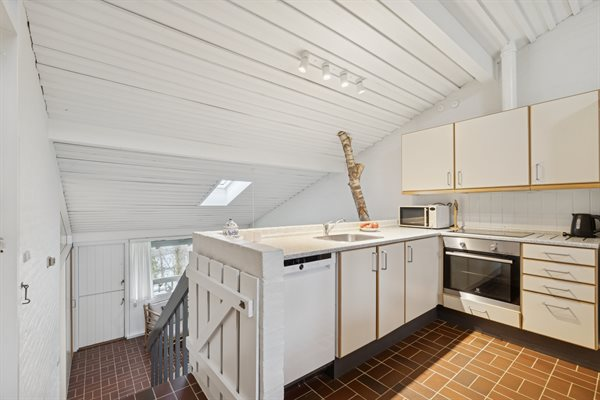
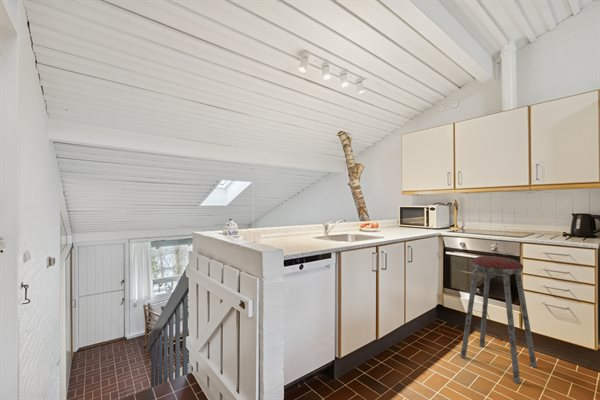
+ music stool [460,255,538,384]
